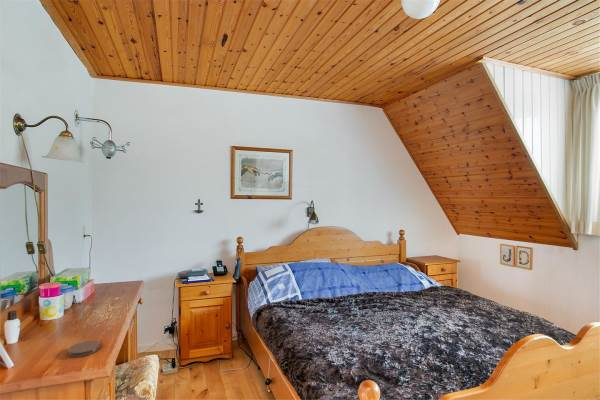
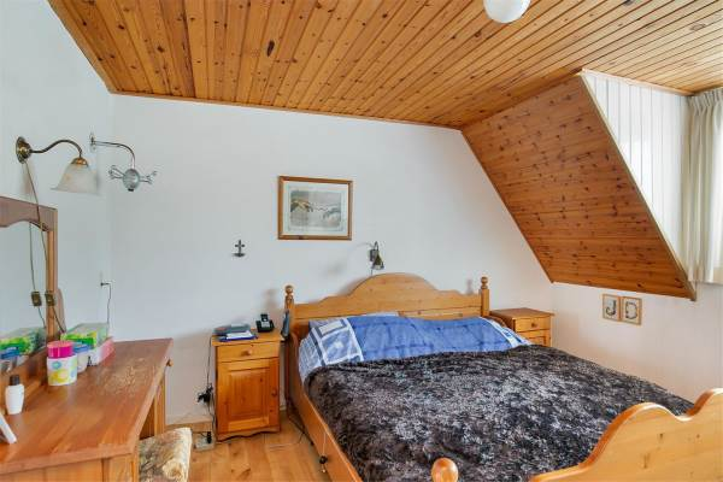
- coaster [67,339,101,358]
